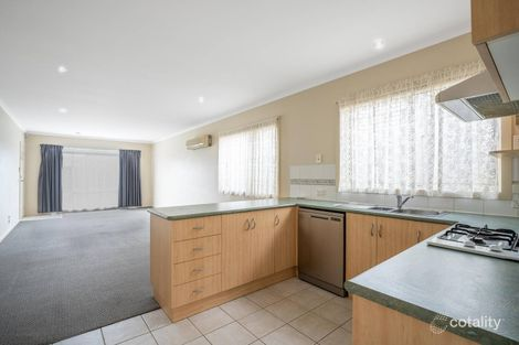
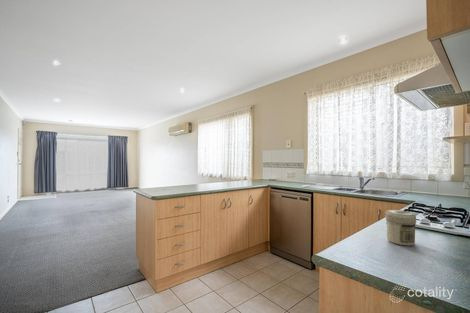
+ jar [384,209,417,247]
